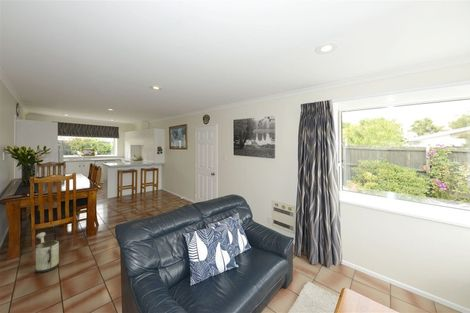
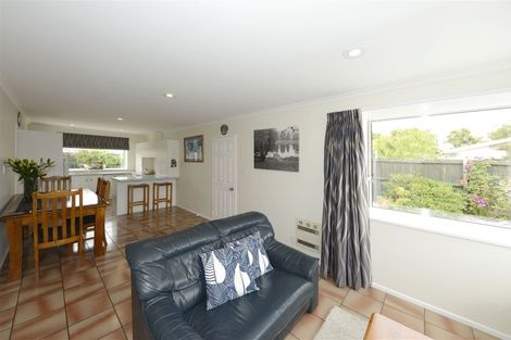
- watering can [34,231,60,273]
